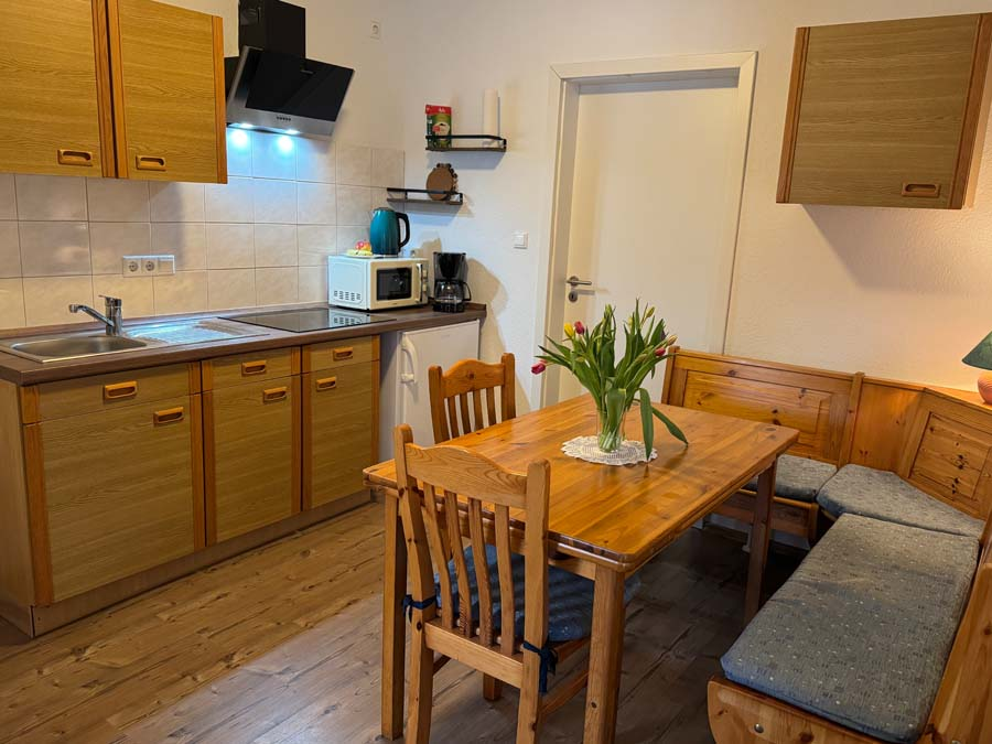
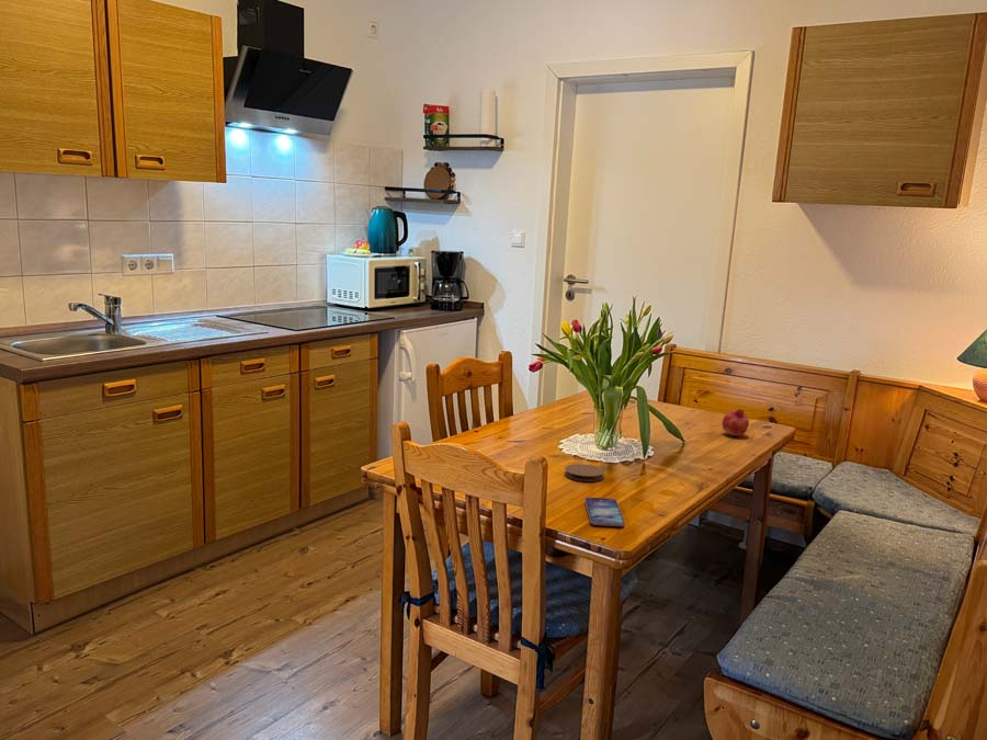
+ fruit [721,408,750,437]
+ smartphone [583,497,625,527]
+ coaster [564,463,605,482]
